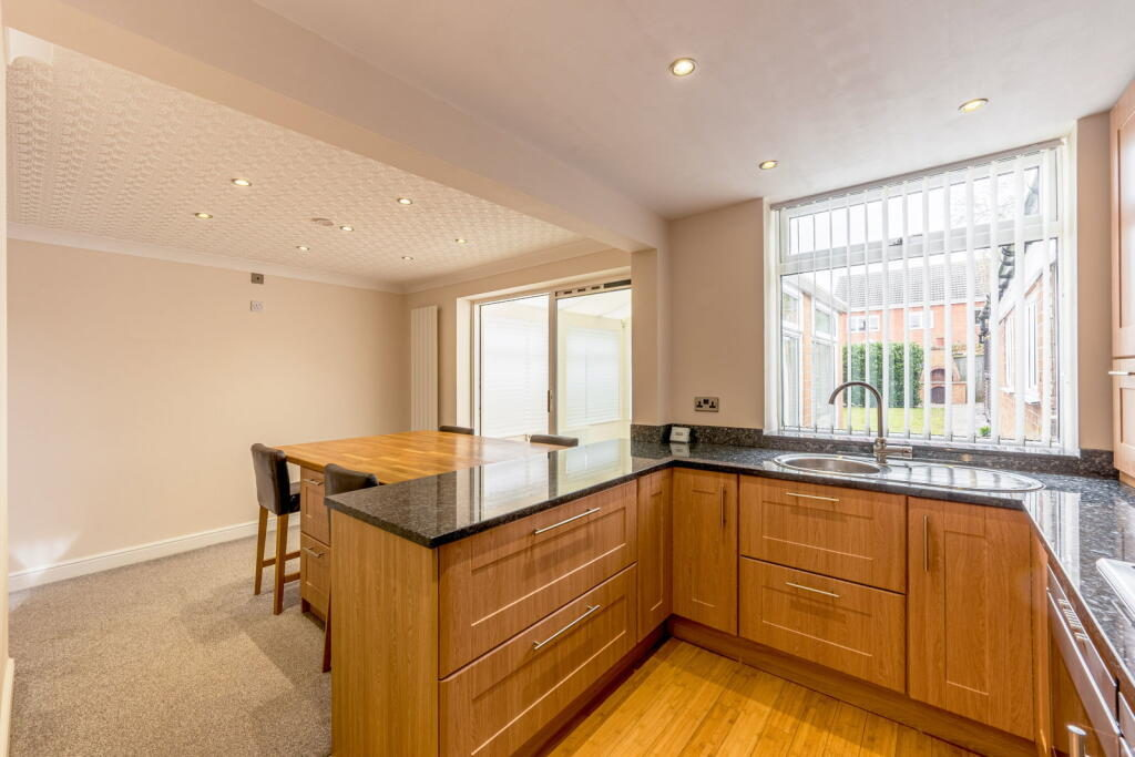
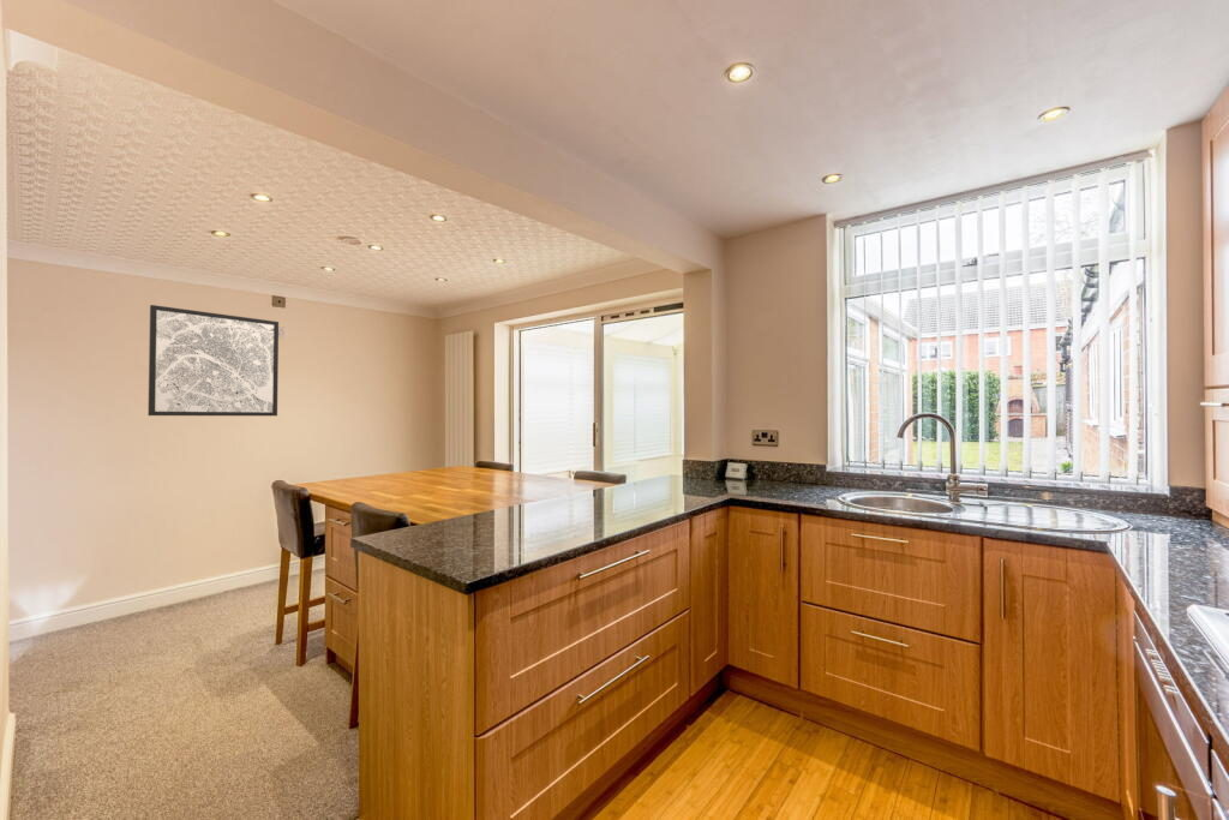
+ wall art [148,304,280,417]
